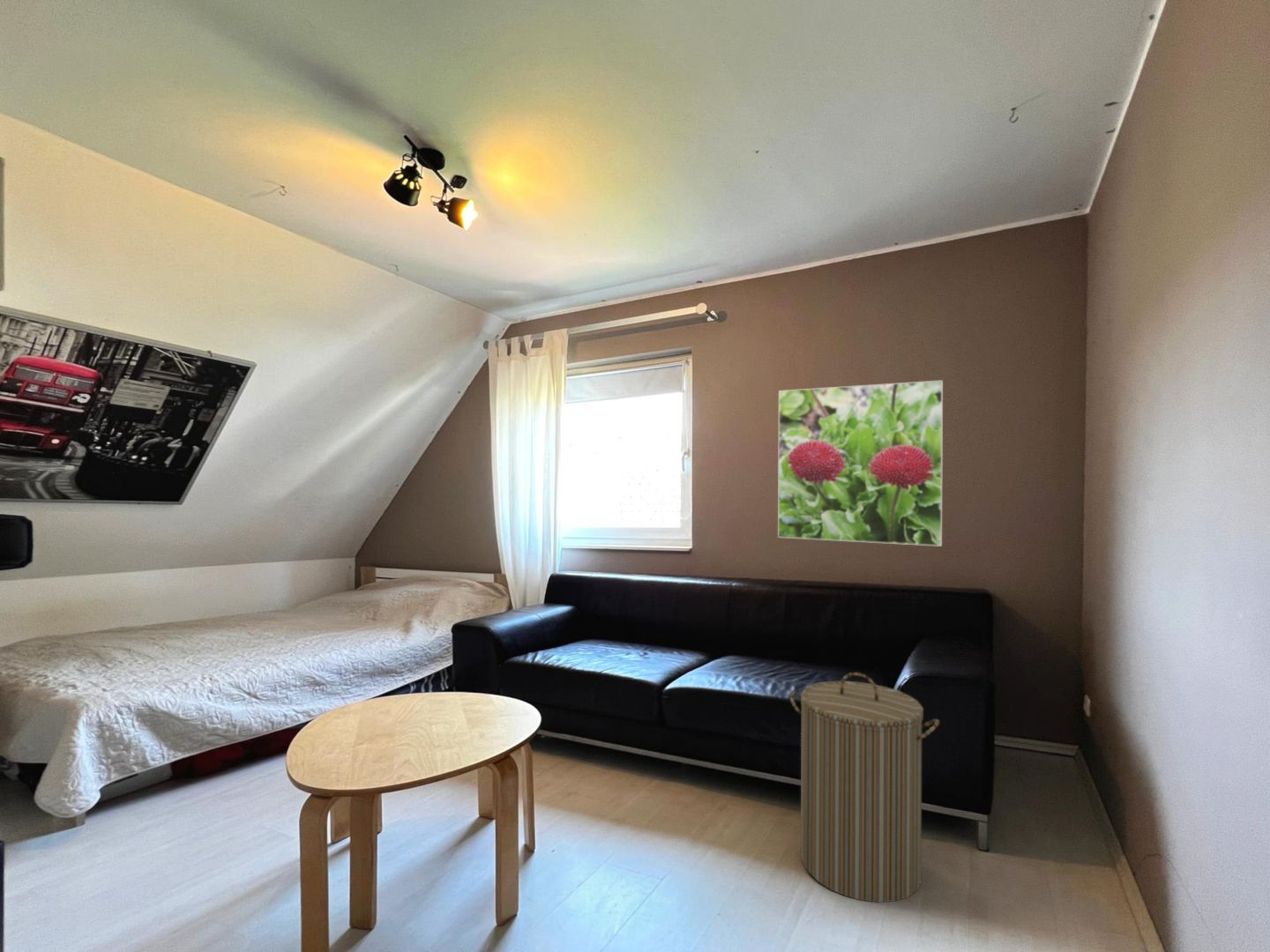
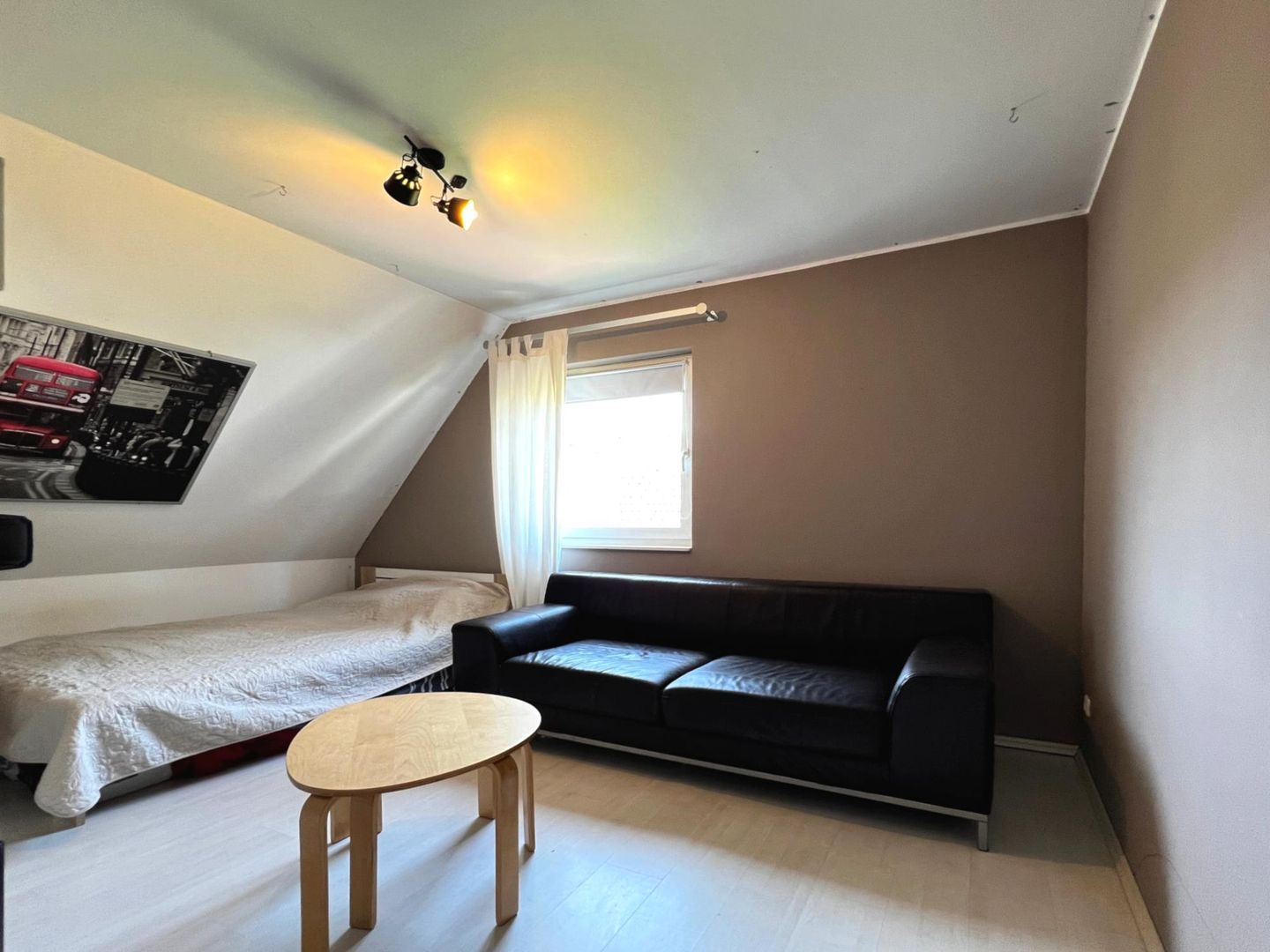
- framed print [777,379,944,547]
- laundry hamper [789,672,940,904]
